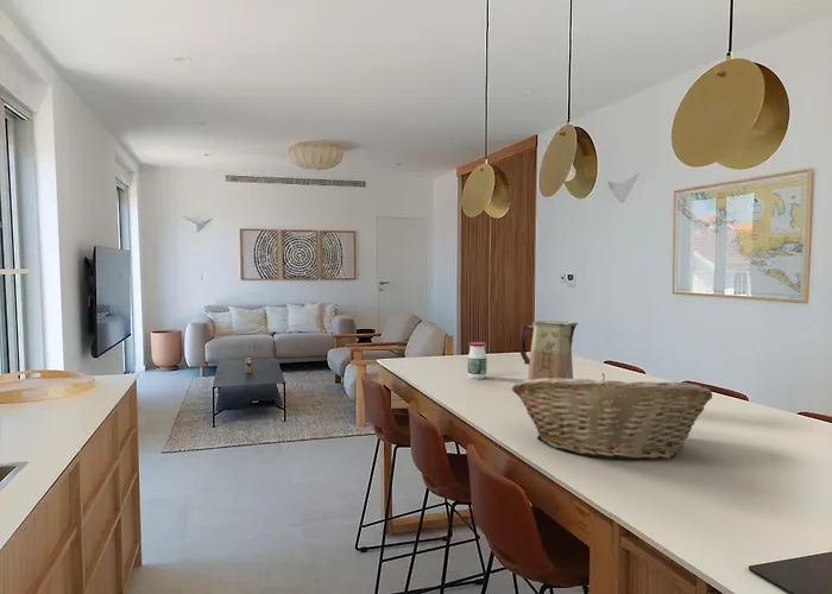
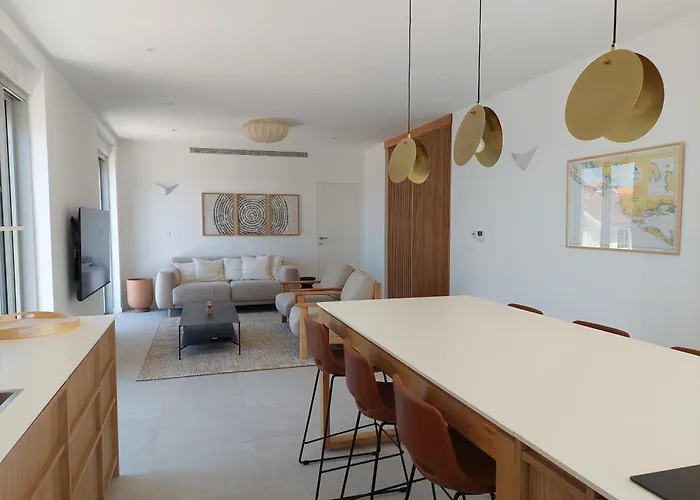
- jar [467,341,489,380]
- fruit basket [511,372,713,461]
- vase [518,320,579,380]
